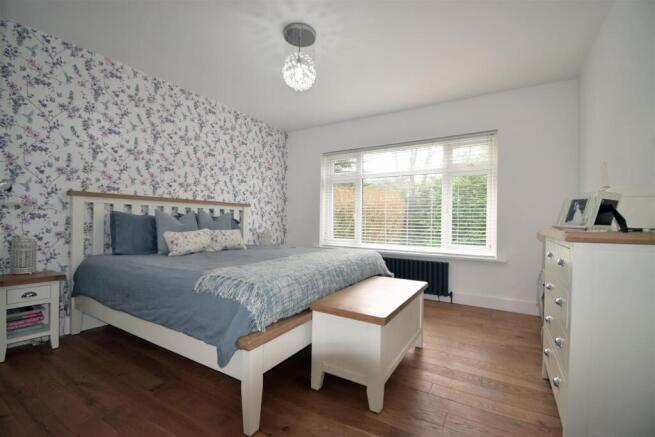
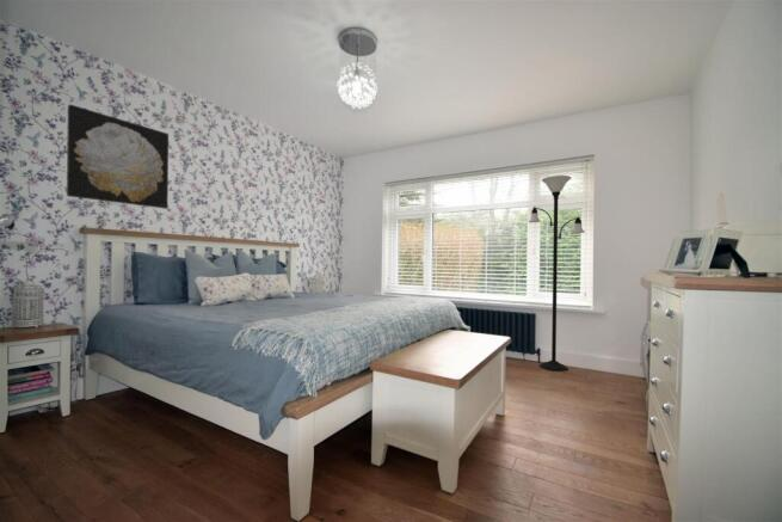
+ floor lamp [527,174,586,373]
+ wall art [66,103,170,210]
